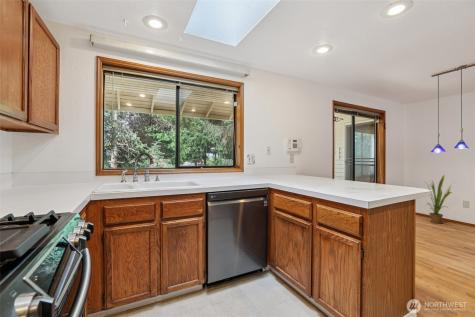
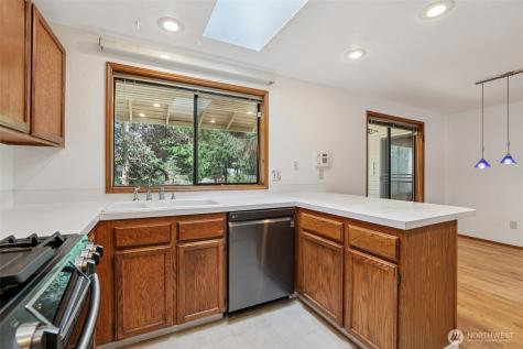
- house plant [424,174,456,225]
